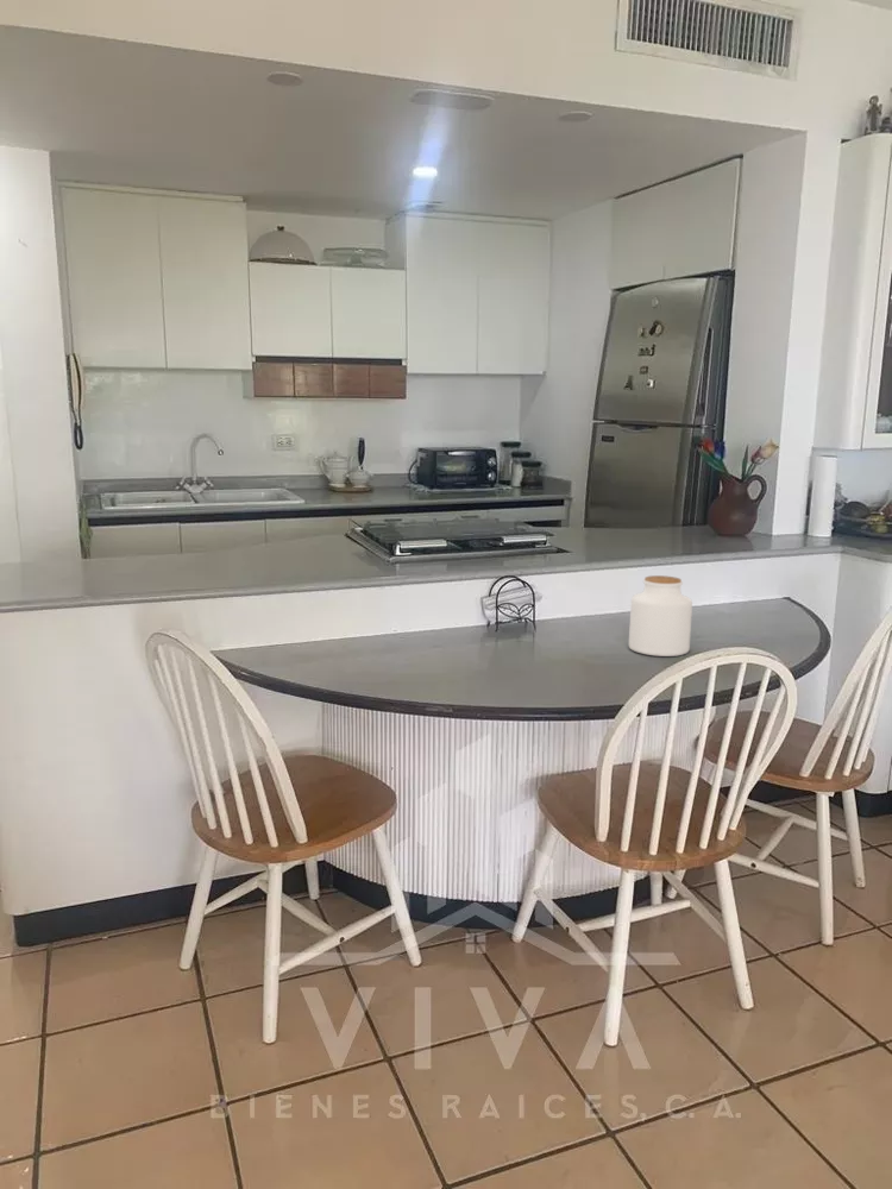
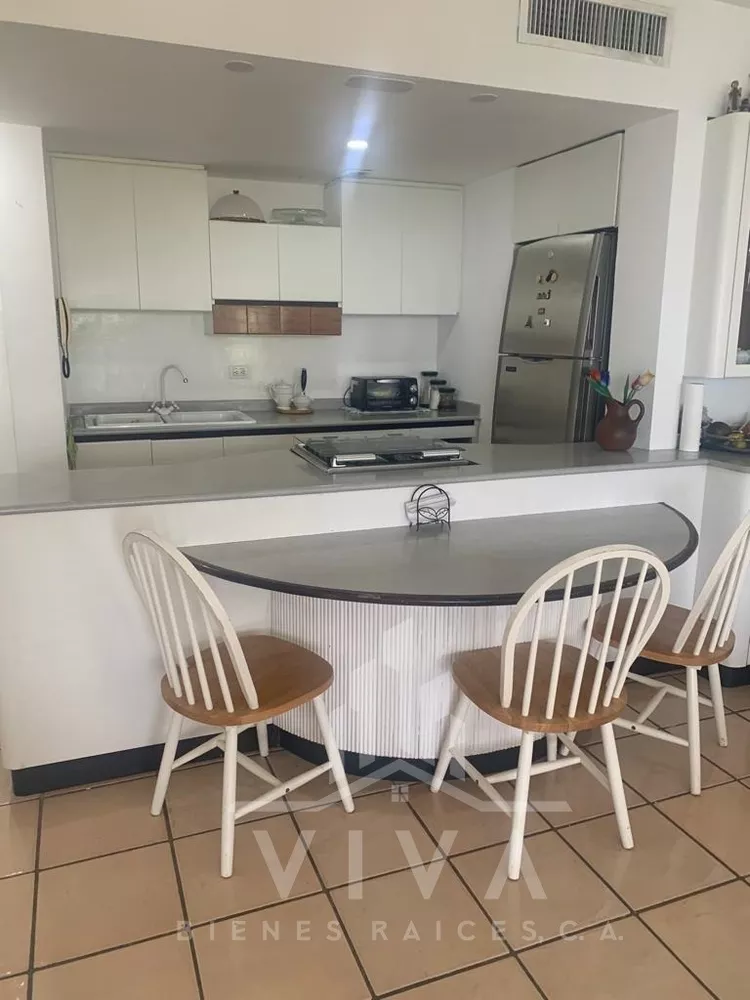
- jar [628,574,693,658]
